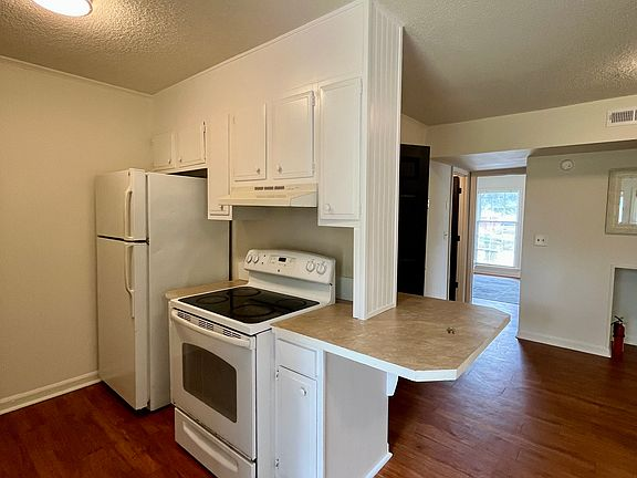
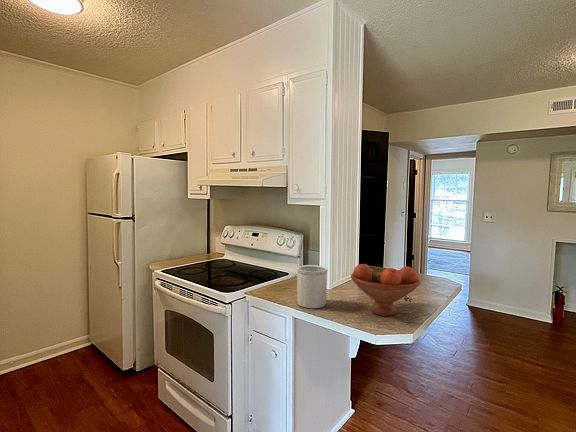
+ fruit bowl [350,263,422,317]
+ utensil holder [296,264,329,309]
